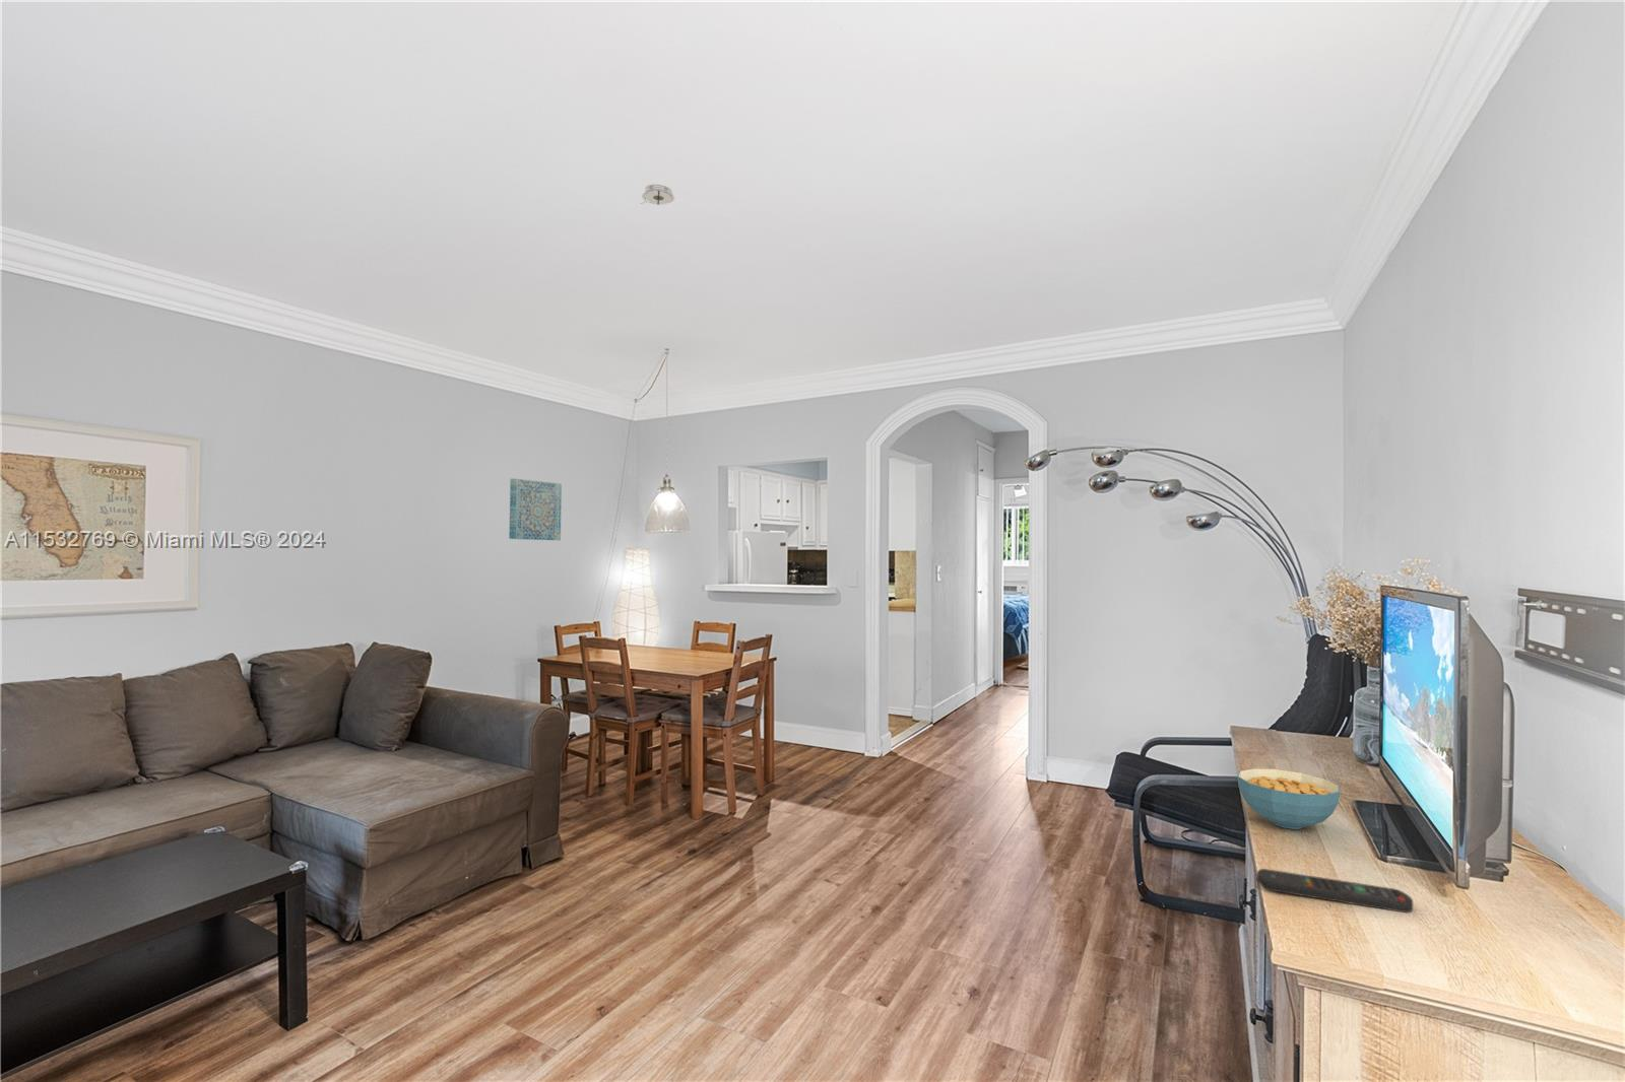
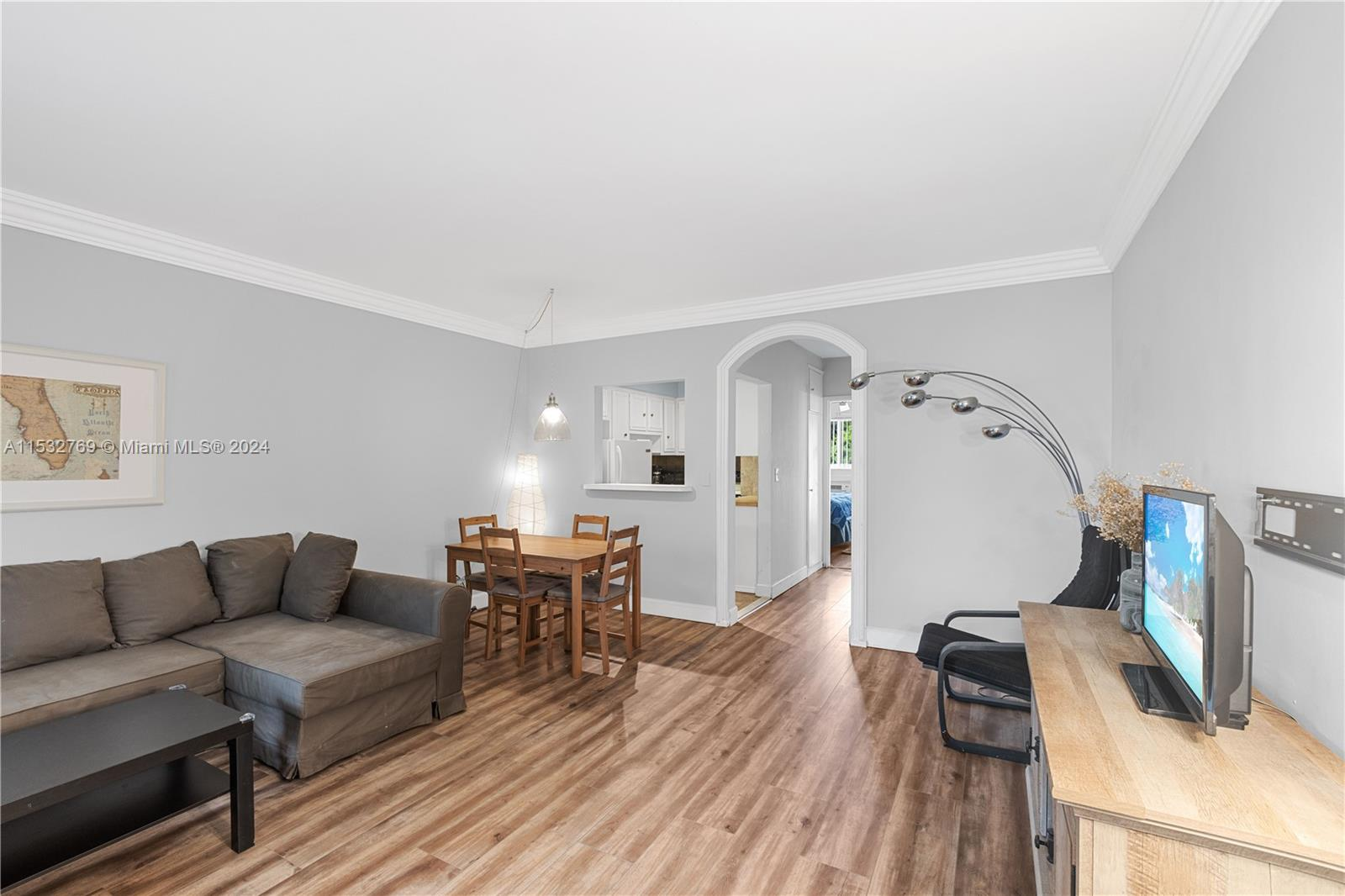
- smoke detector [640,182,675,206]
- remote control [1257,868,1414,913]
- wall art [507,478,563,541]
- cereal bowl [1236,767,1341,831]
